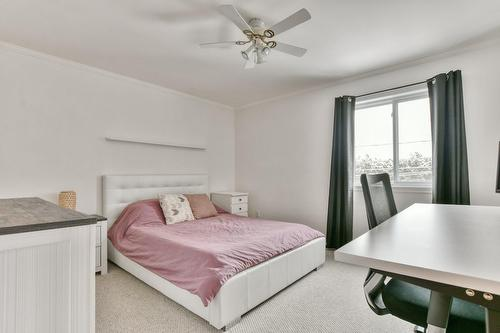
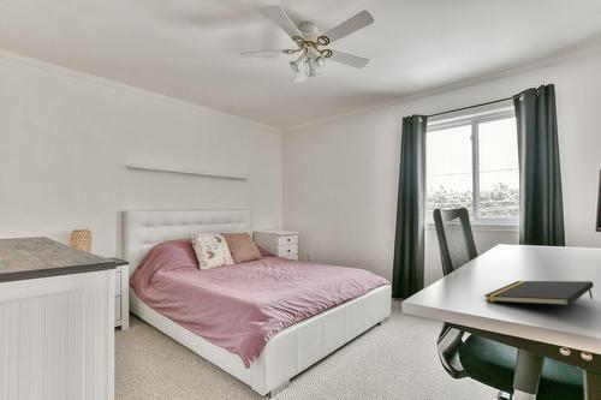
+ notepad [483,280,595,306]
